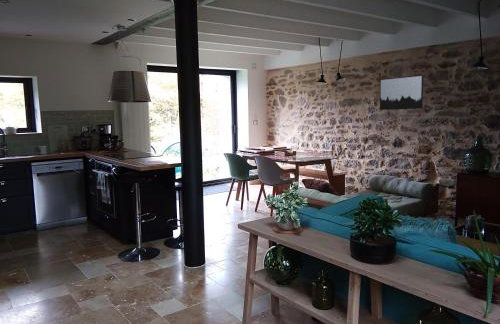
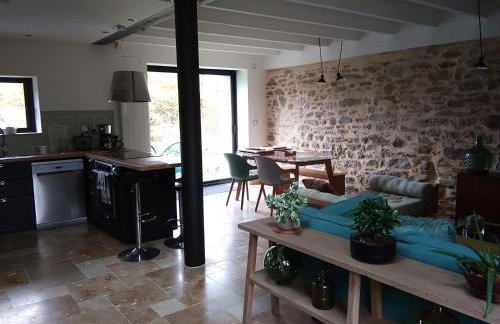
- wall art [379,74,424,111]
